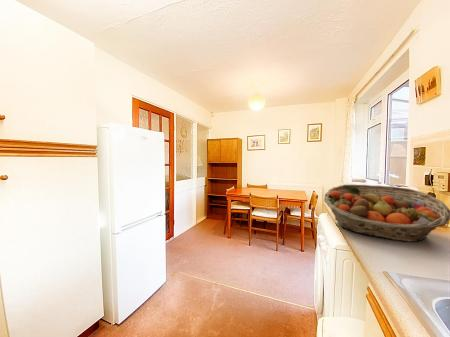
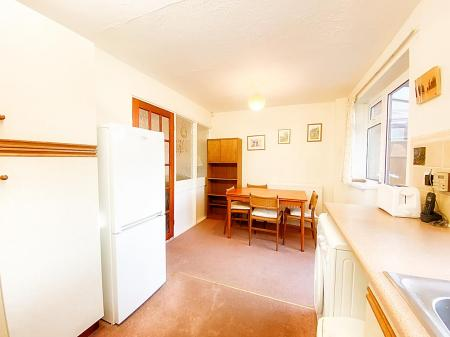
- fruit basket [323,184,450,243]
